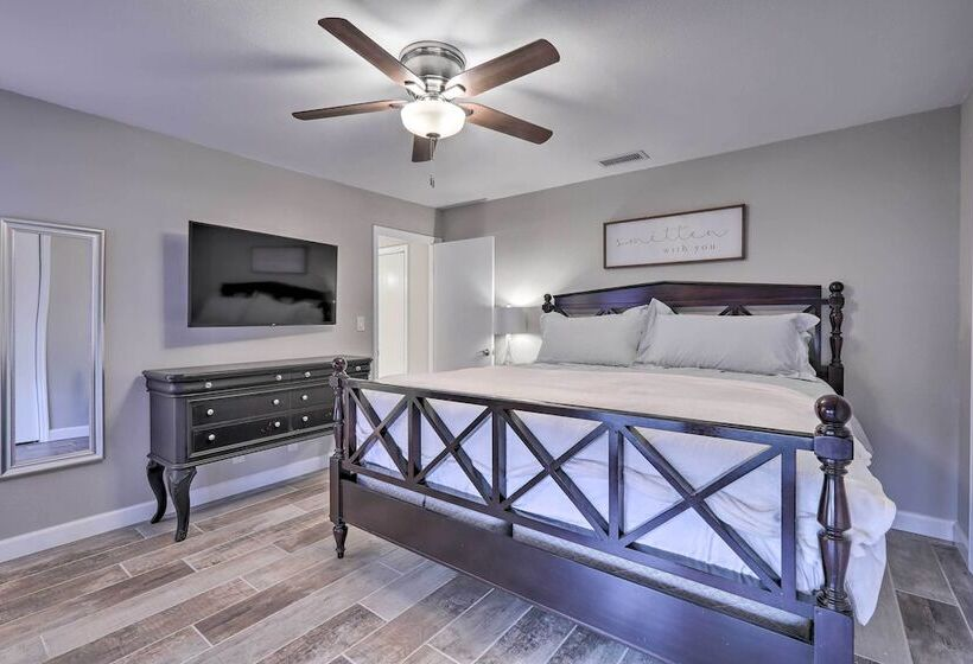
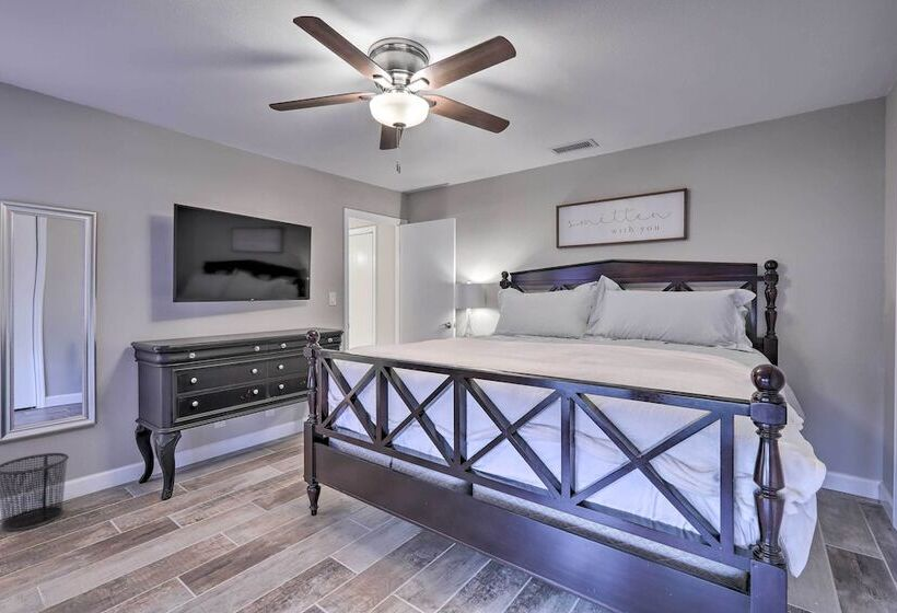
+ waste bin [0,452,70,532]
